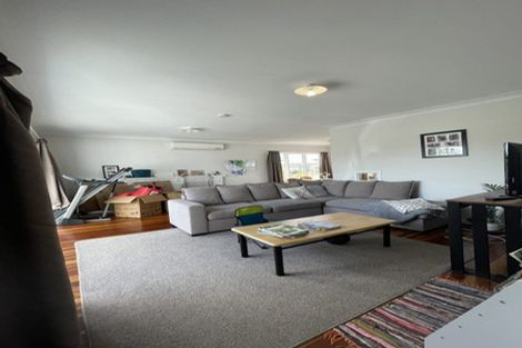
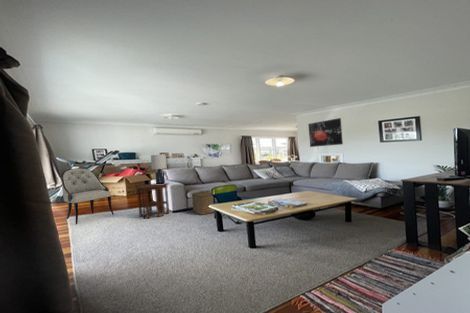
+ armchair [60,167,115,225]
+ wall art [307,117,344,148]
+ storage bin [191,190,215,216]
+ lamp [150,153,168,184]
+ side table [134,182,170,220]
